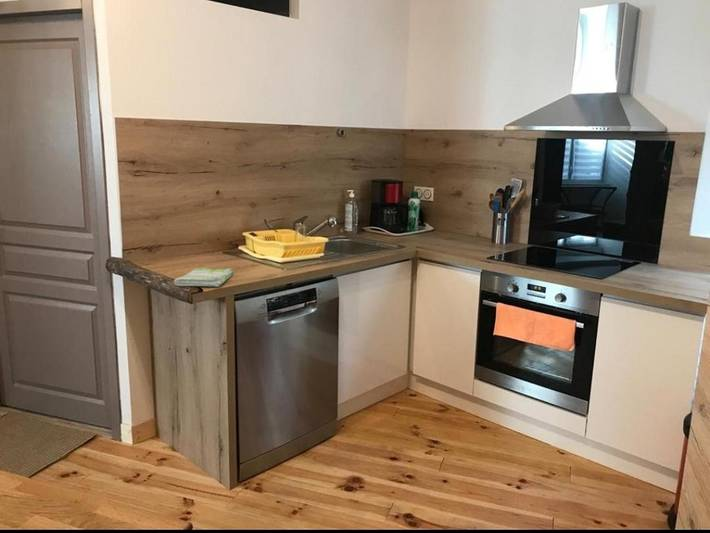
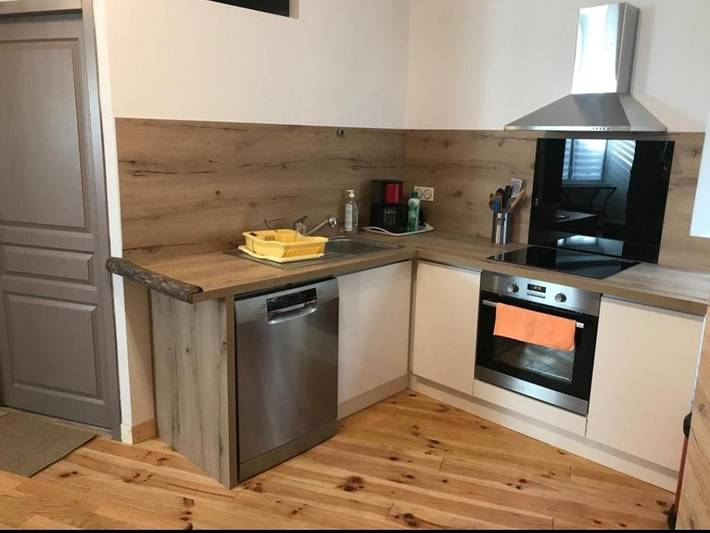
- dish towel [173,267,235,287]
